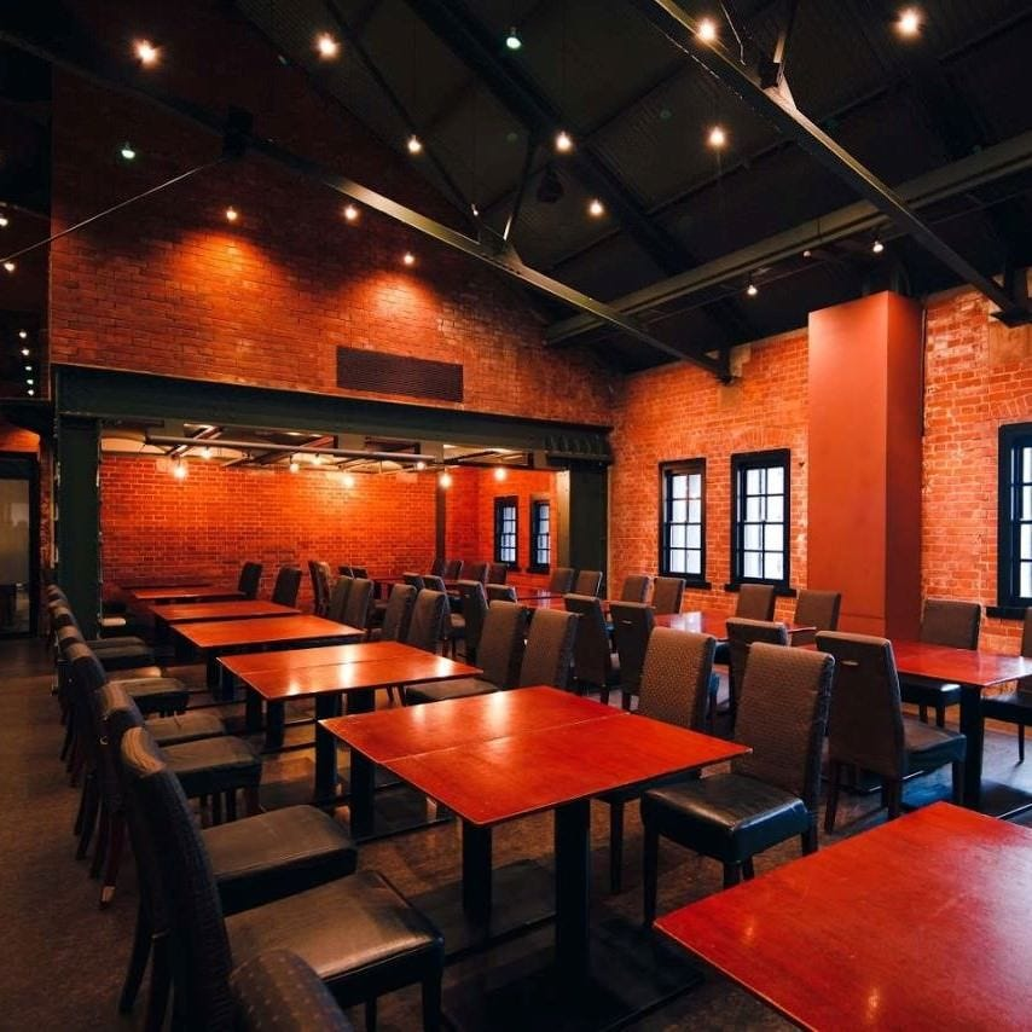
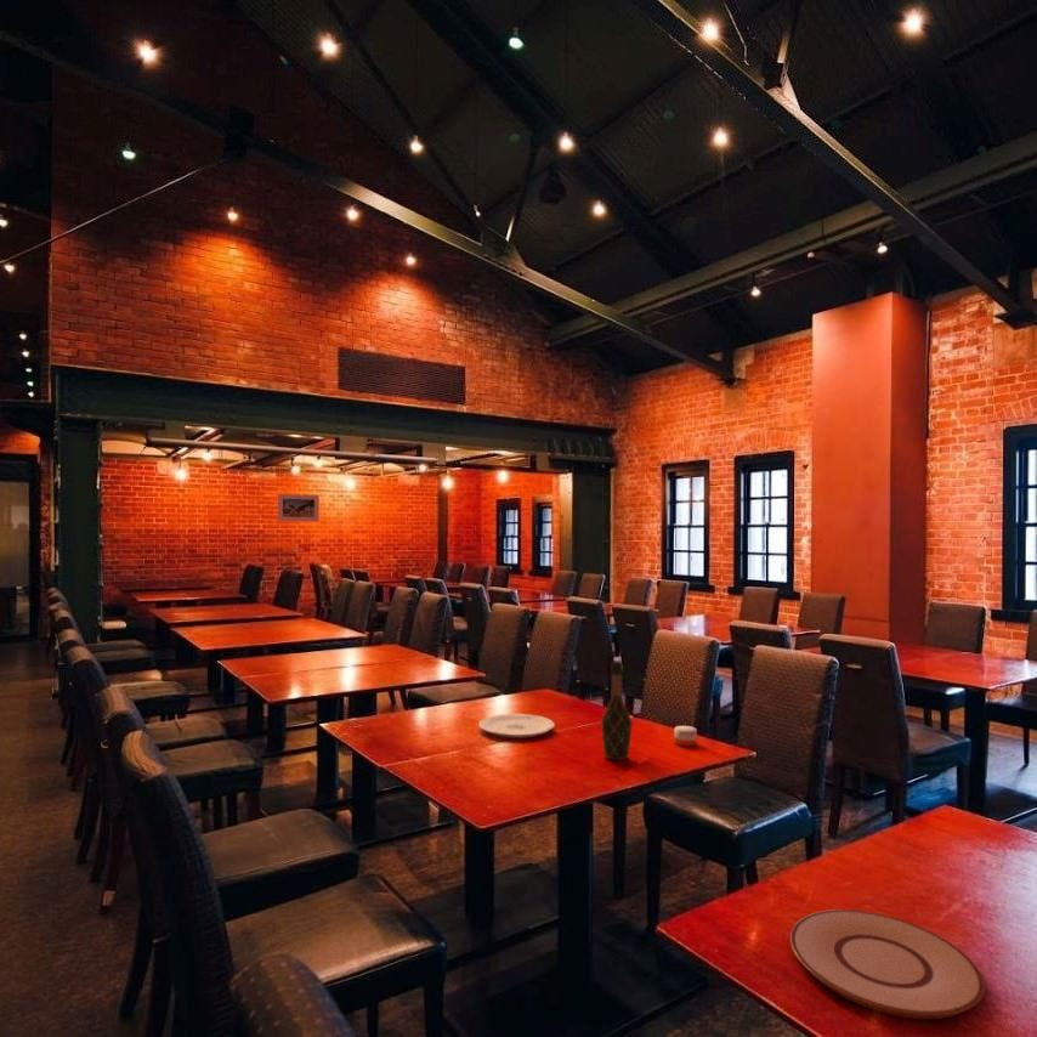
+ plate [478,713,556,739]
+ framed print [277,493,321,522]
+ wine bottle [600,659,633,761]
+ candle [673,725,698,748]
+ plate [789,908,986,1020]
